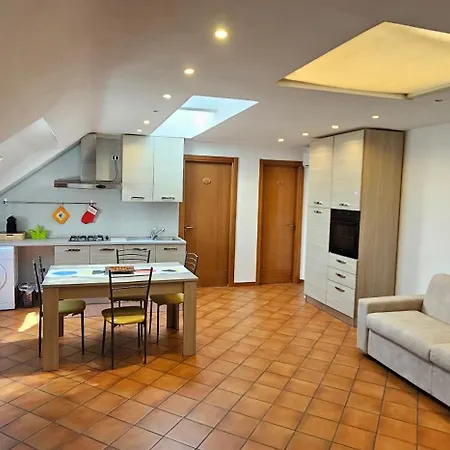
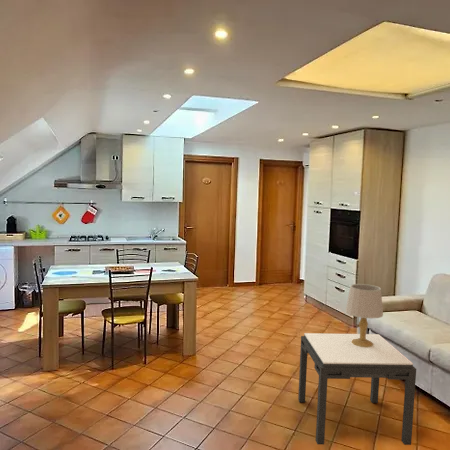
+ side table [297,332,417,446]
+ table lamp [345,283,384,347]
